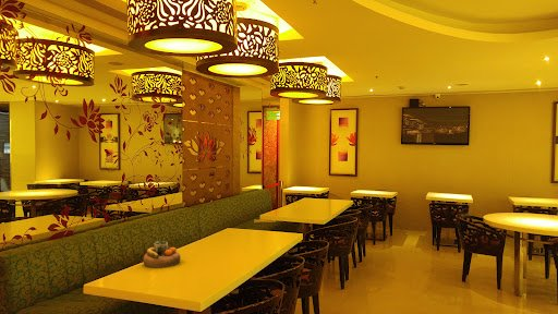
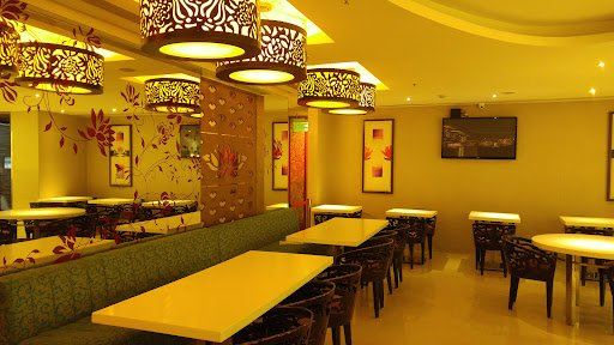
- decorative bowl [142,240,182,269]
